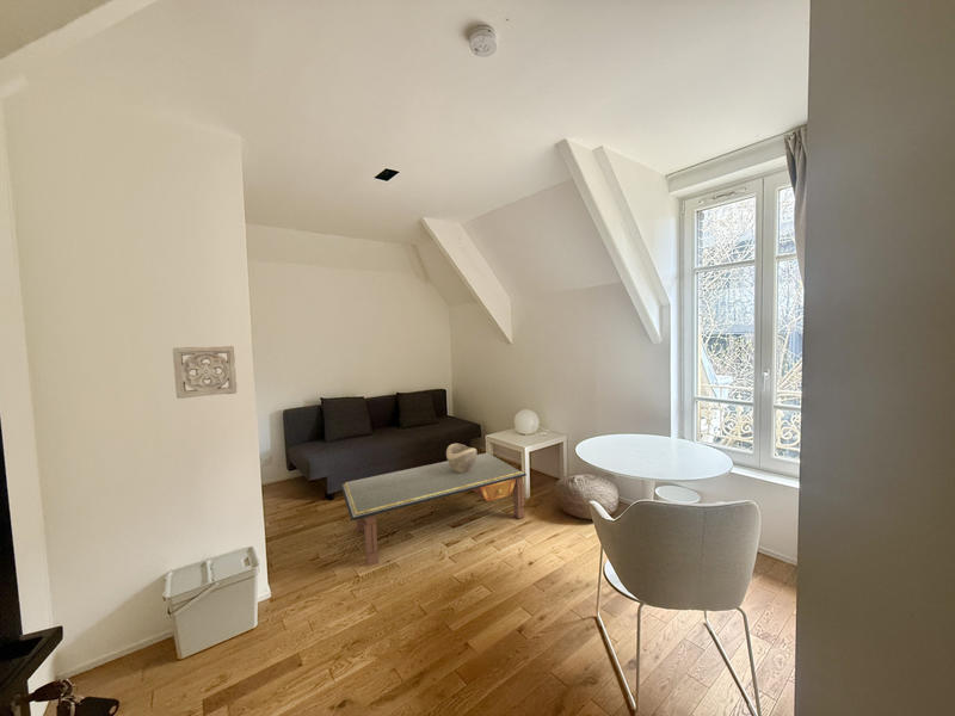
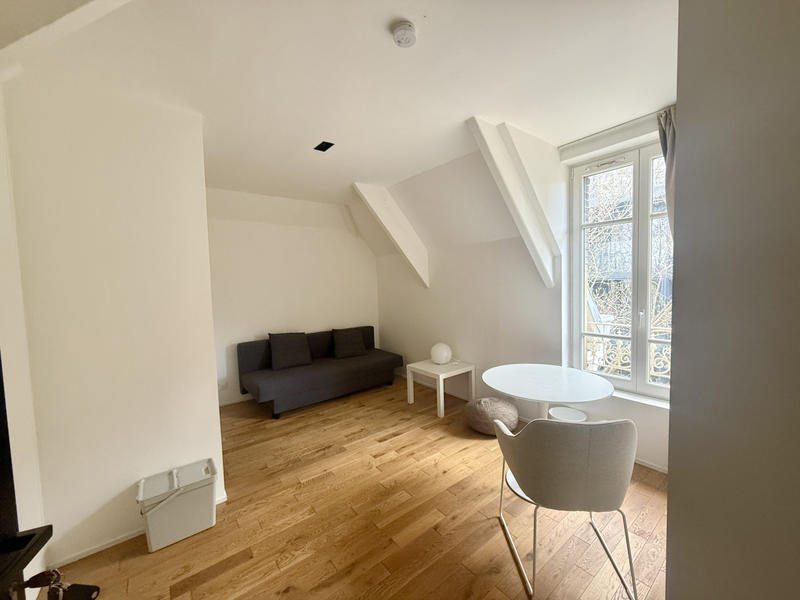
- decorative bowl [445,443,478,473]
- wall ornament [172,345,238,400]
- coffee table [340,451,528,567]
